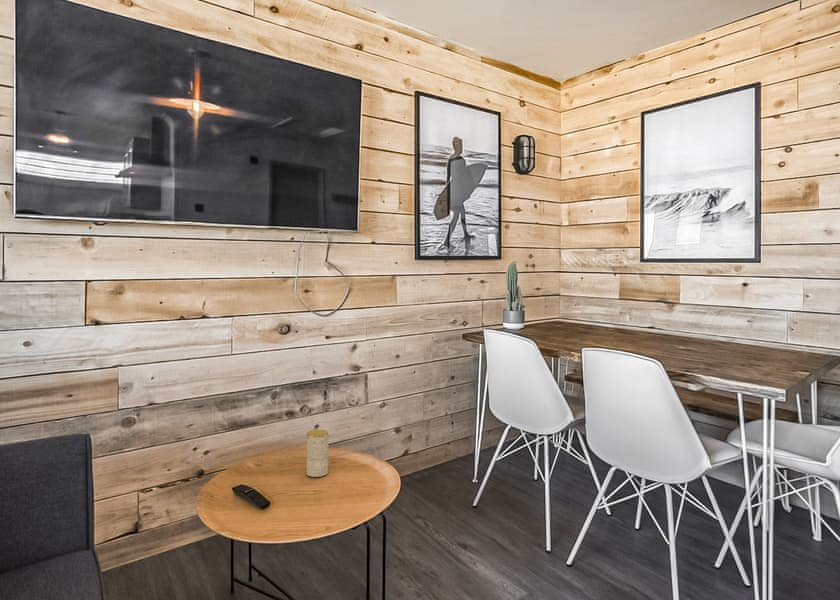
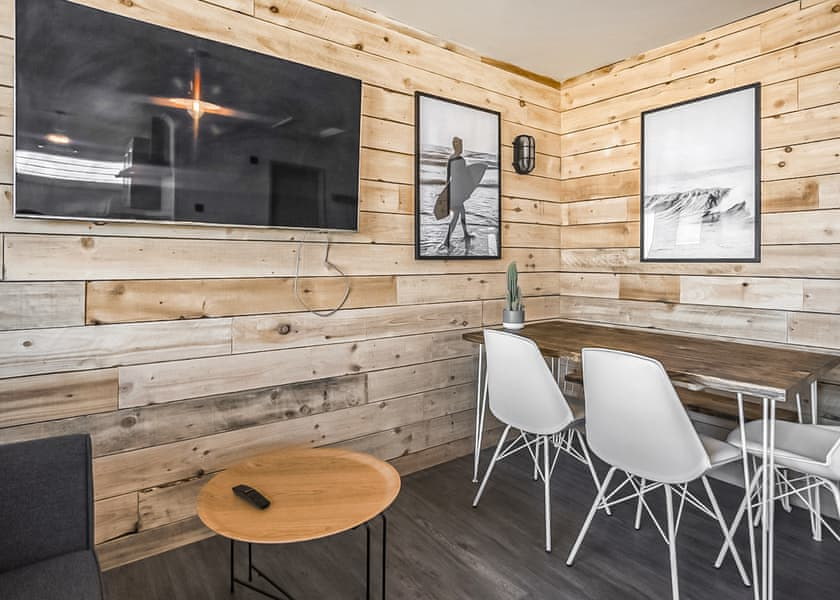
- candle [306,428,330,478]
